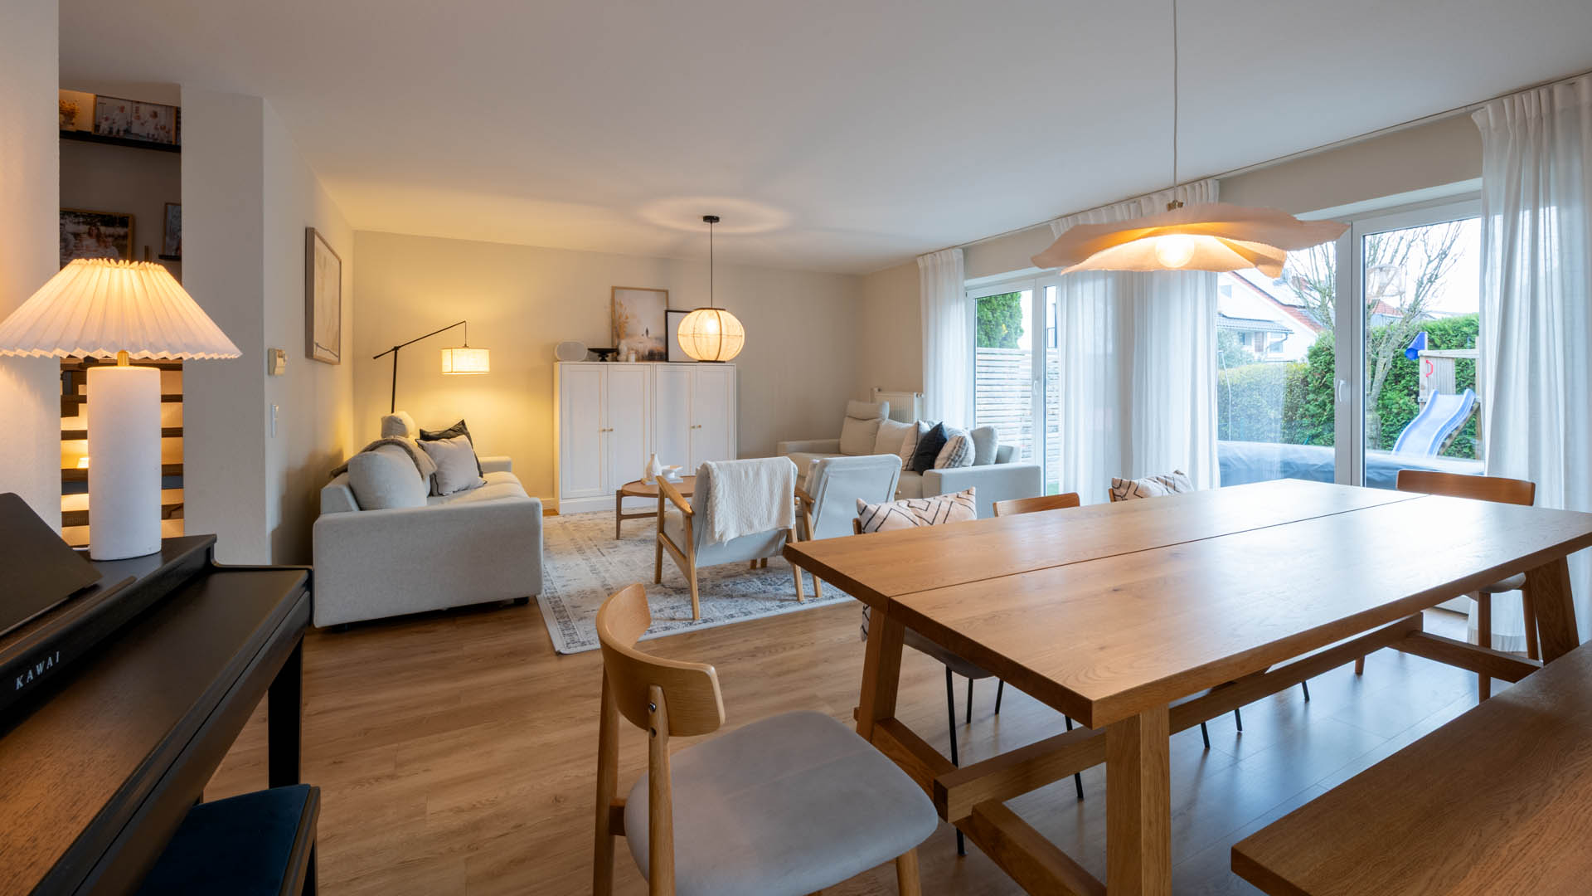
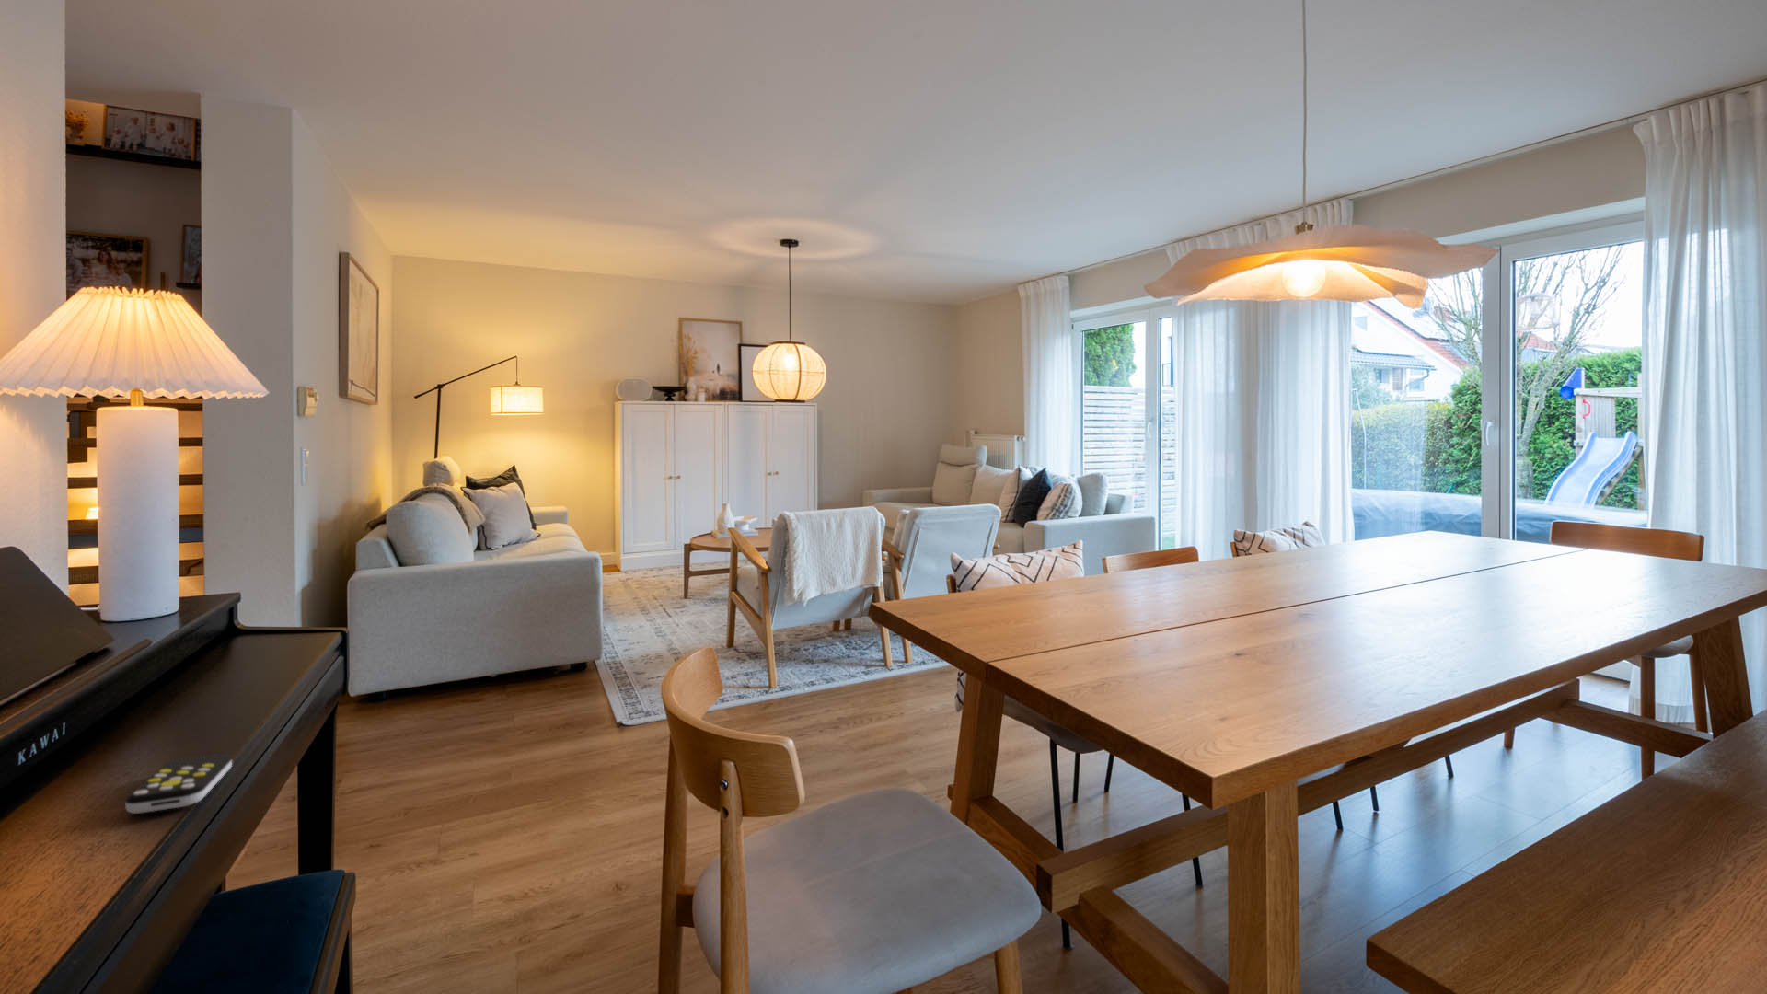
+ remote control [124,752,233,814]
